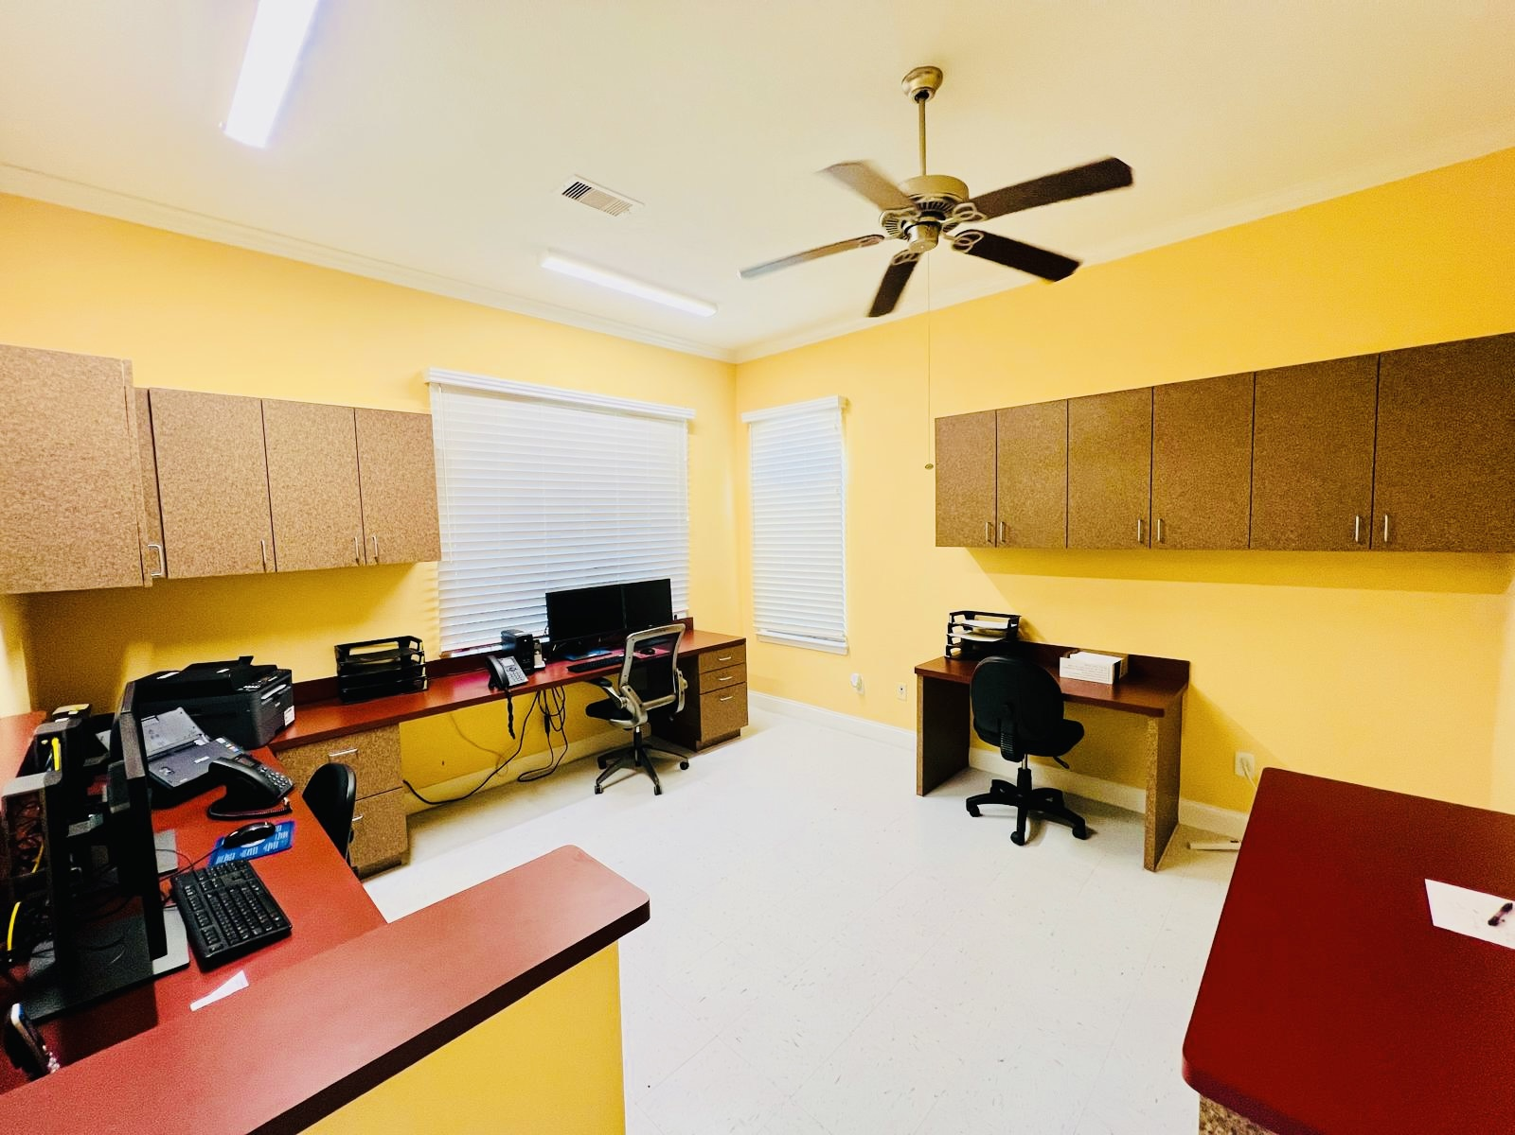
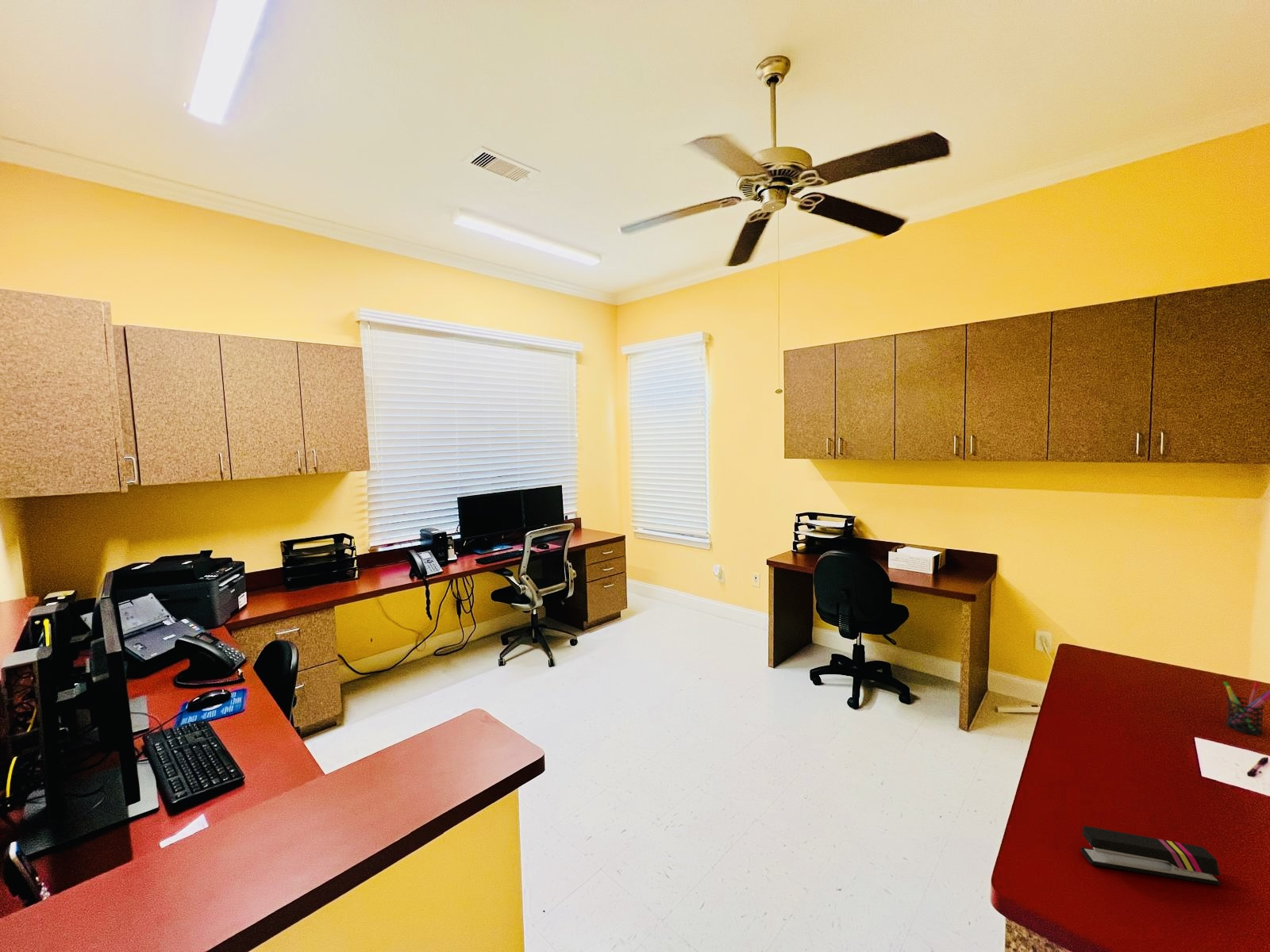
+ stapler [1080,825,1221,886]
+ pen holder [1222,680,1270,736]
